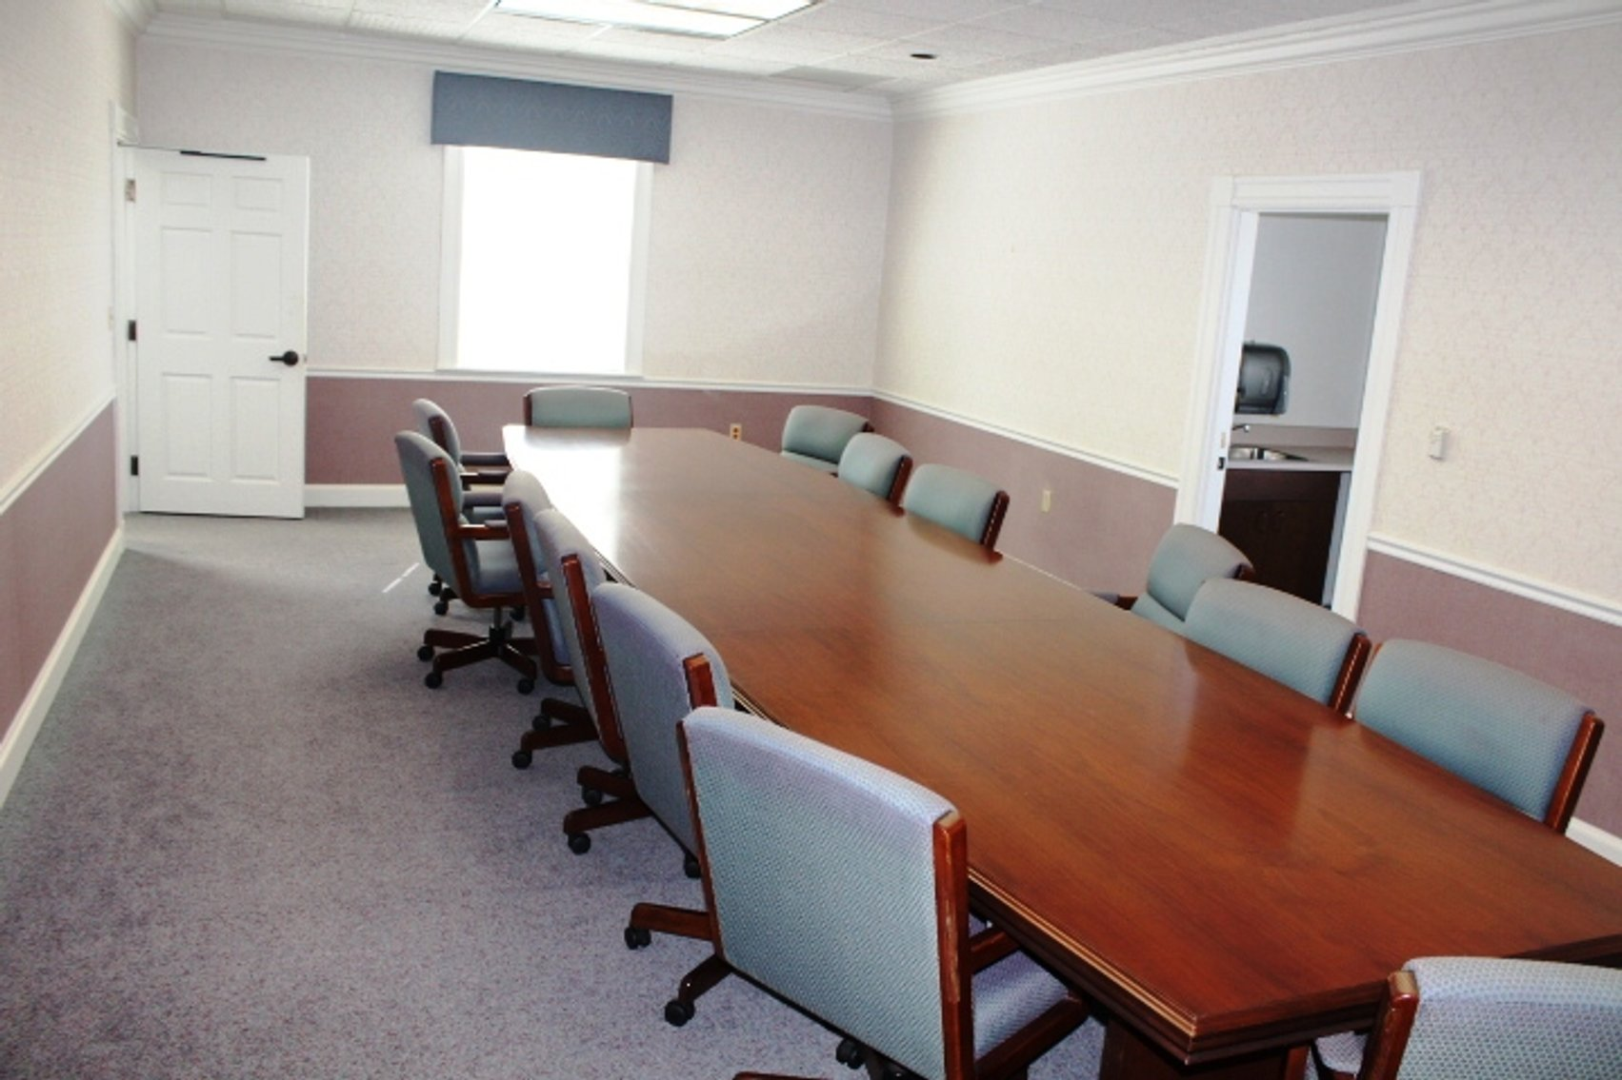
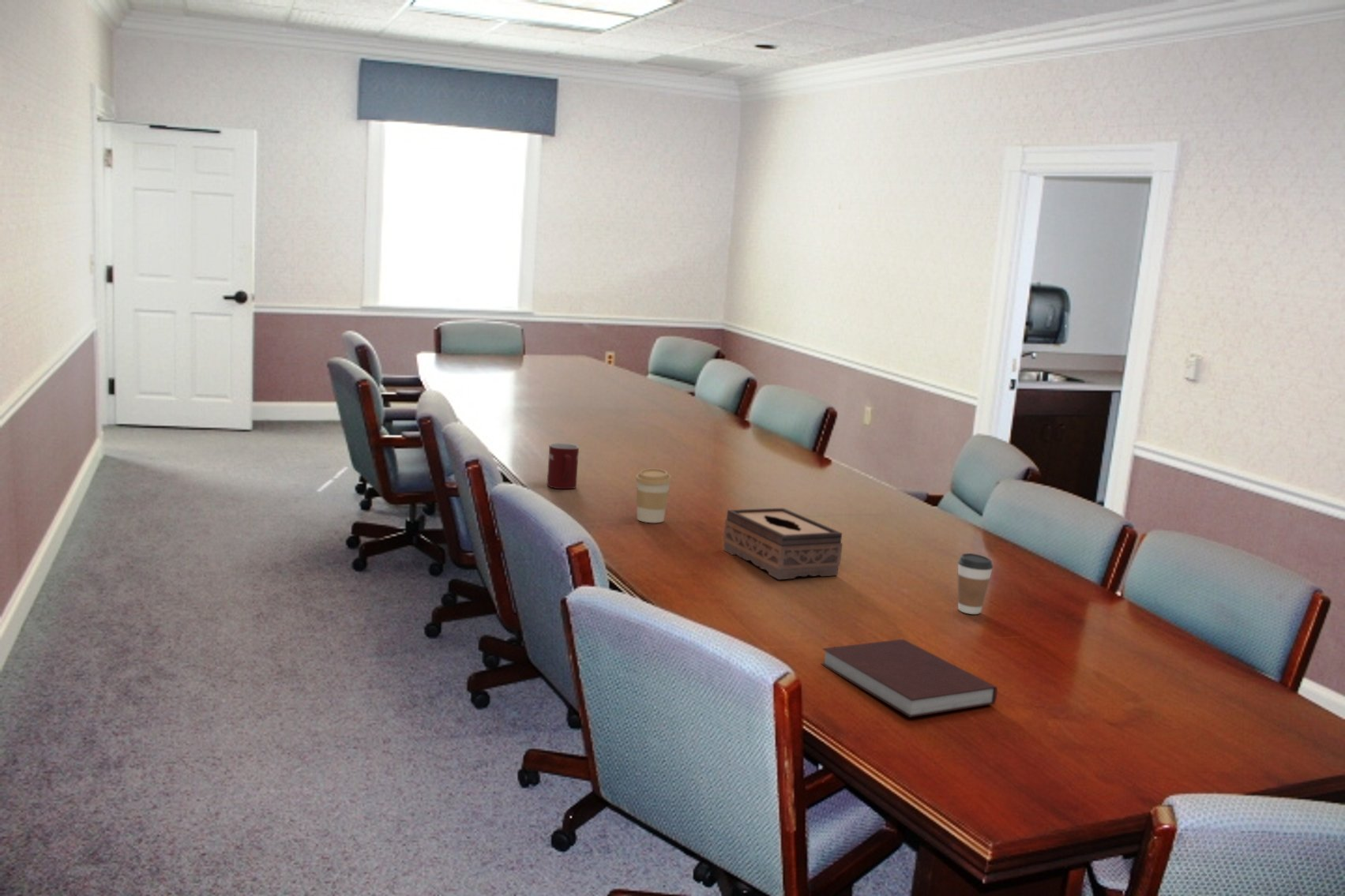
+ notebook [821,638,998,718]
+ tissue box [723,507,843,580]
+ coffee cup [635,467,672,523]
+ mug [547,442,580,489]
+ coffee cup [957,553,994,615]
